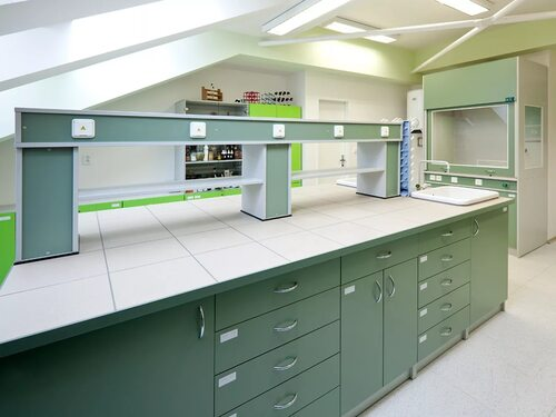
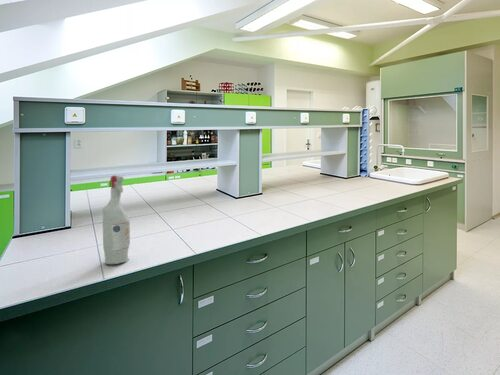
+ spray bottle [102,174,131,265]
